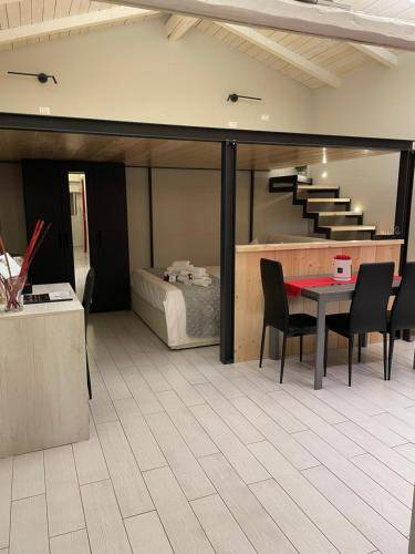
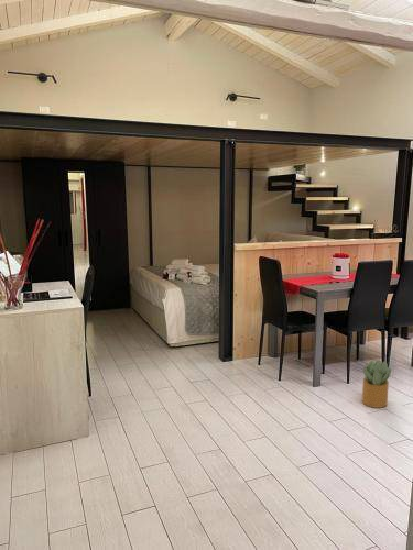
+ potted plant [361,359,392,409]
